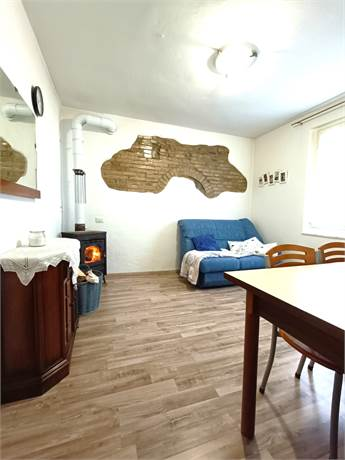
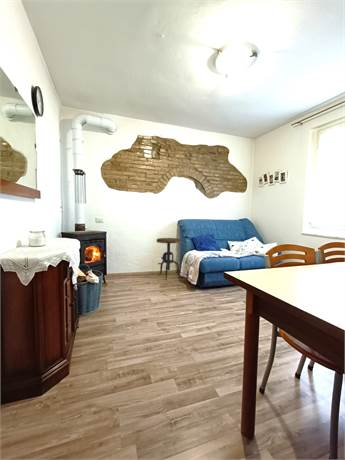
+ side table [156,237,182,281]
